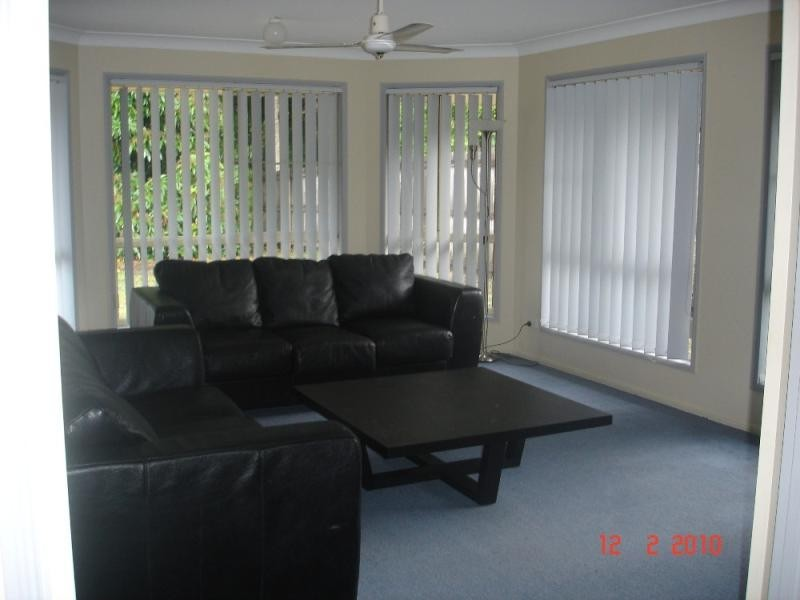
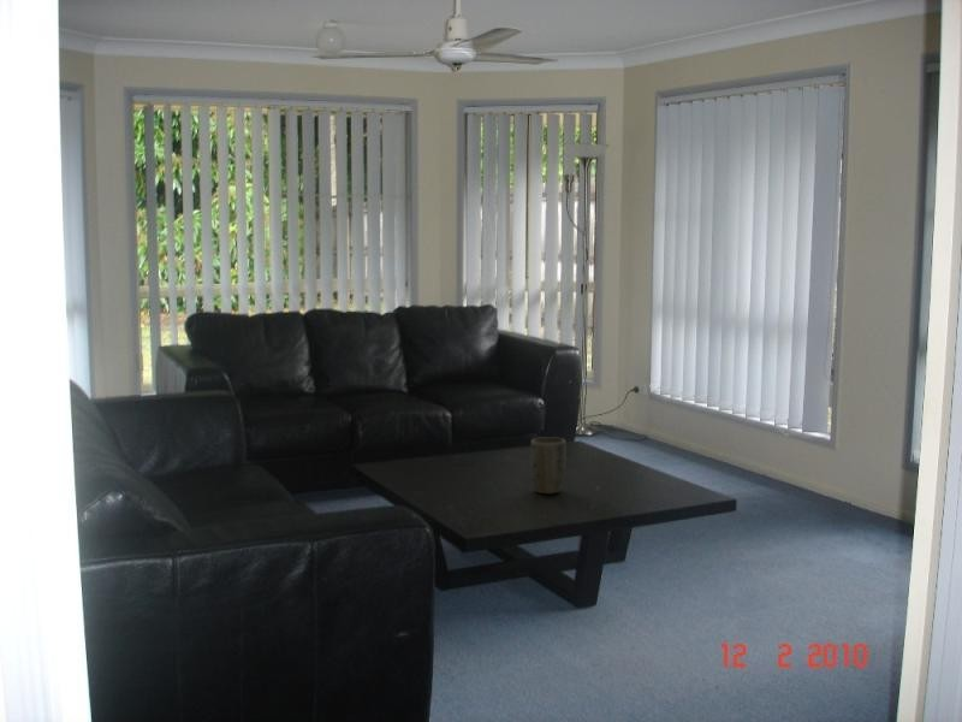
+ plant pot [529,436,568,495]
